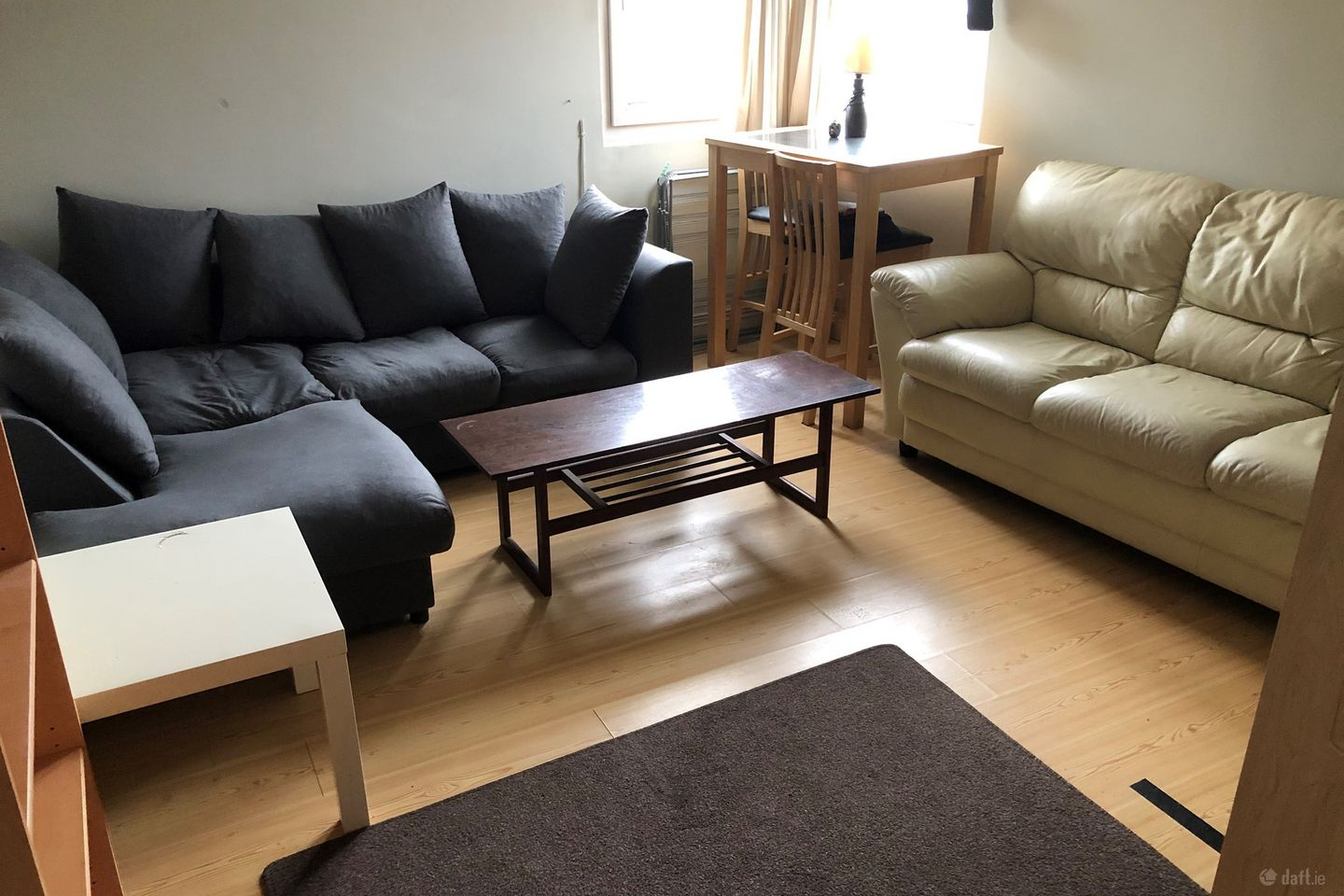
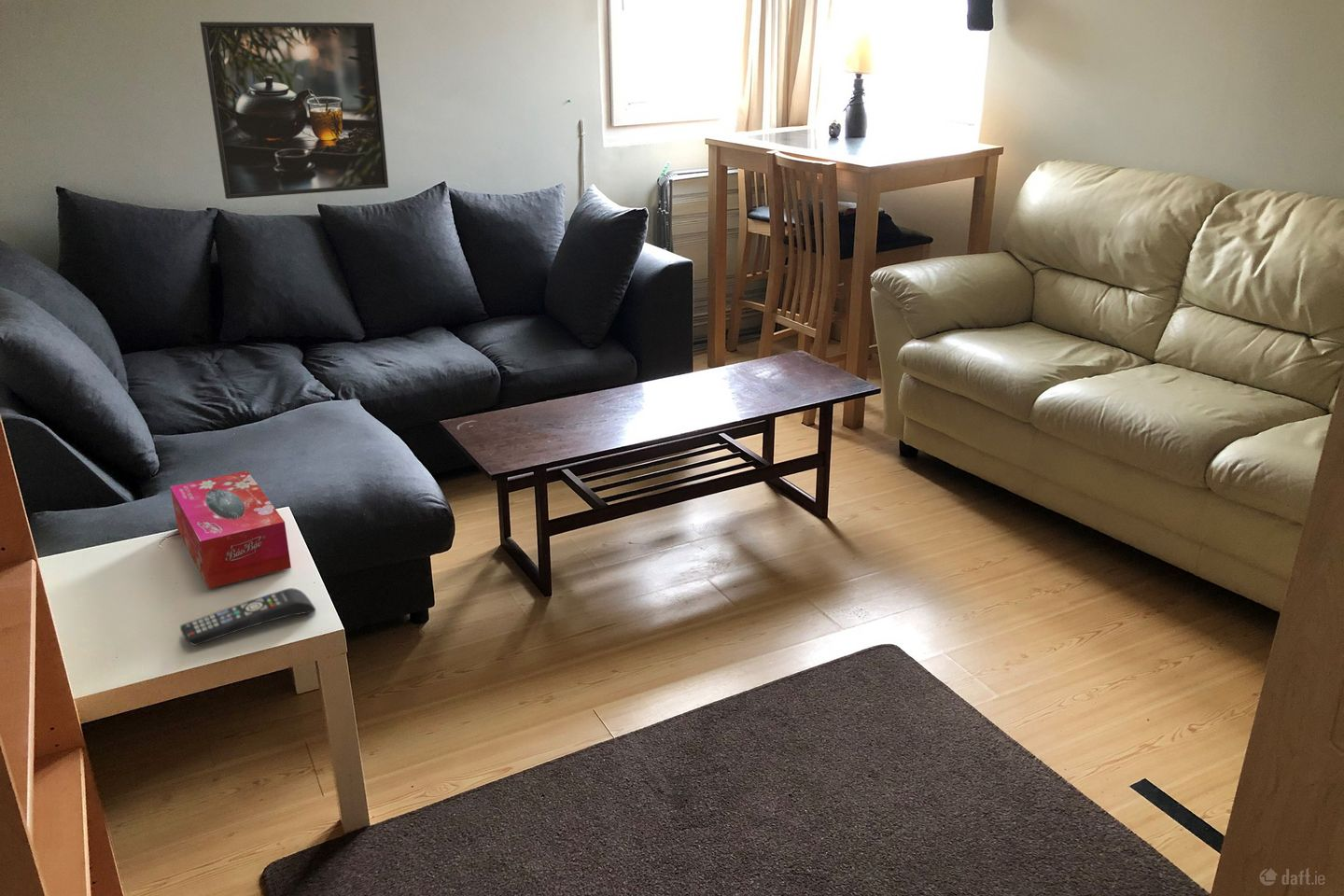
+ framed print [199,21,389,200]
+ tissue box [169,469,292,590]
+ remote control [179,587,316,647]
